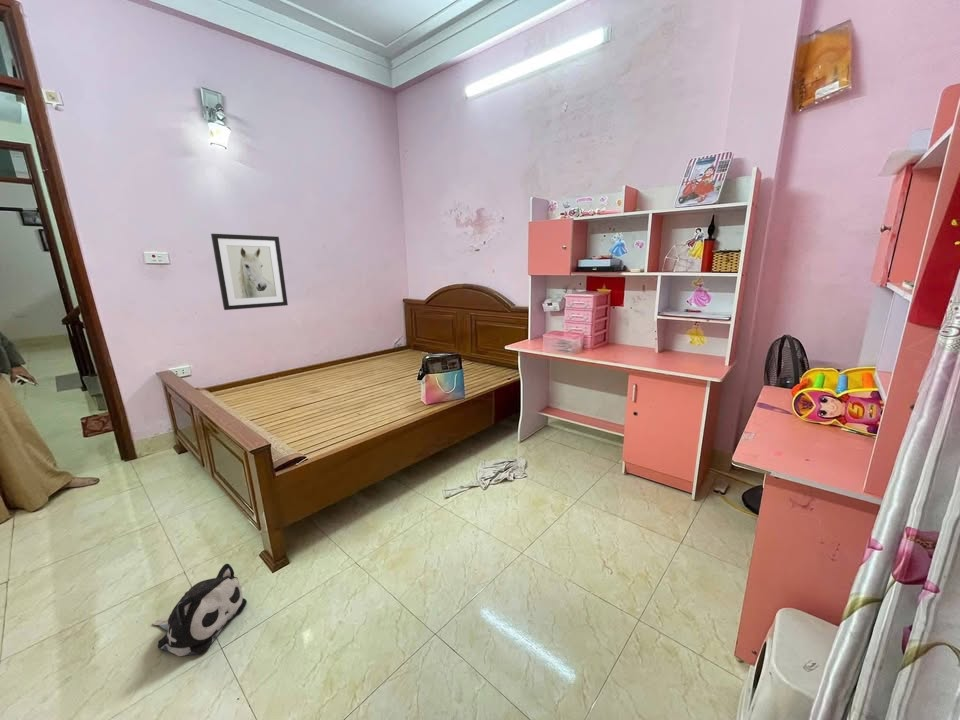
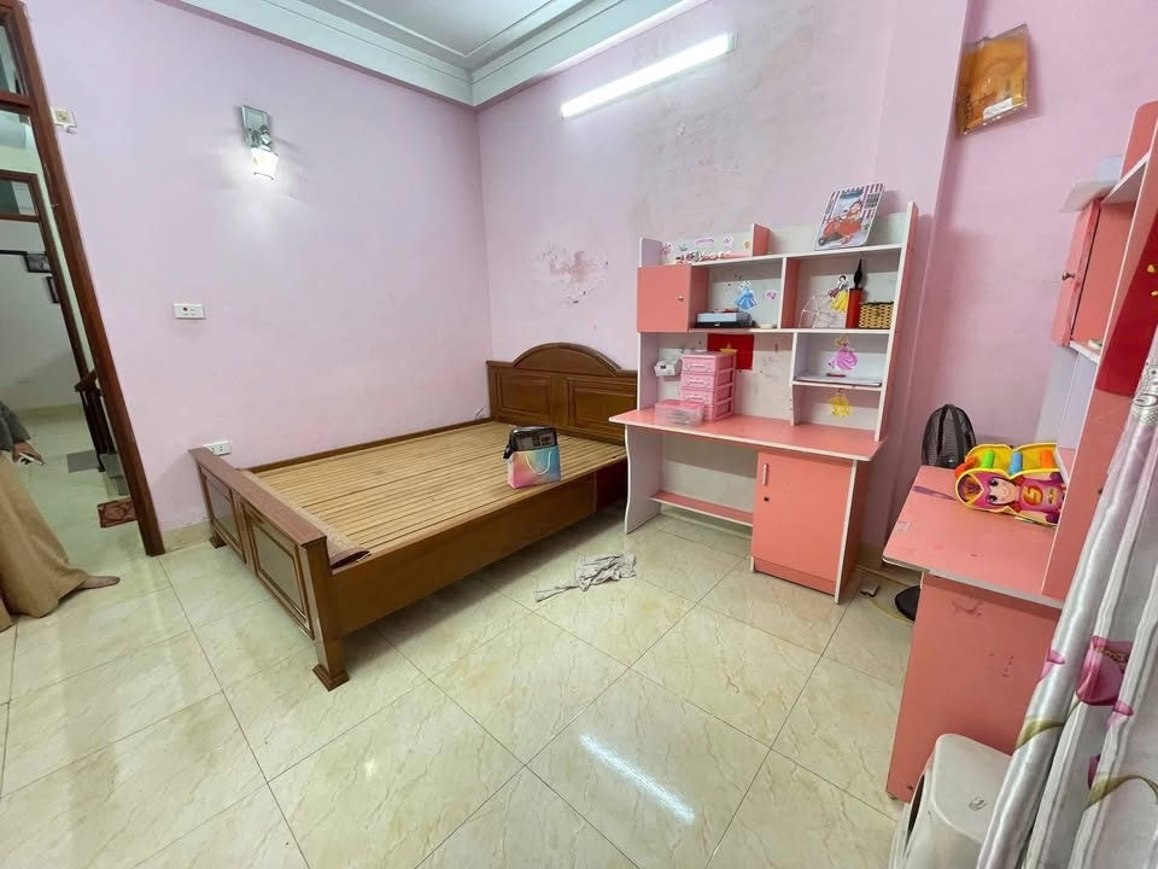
- wall art [210,233,289,311]
- plush toy [152,563,248,657]
